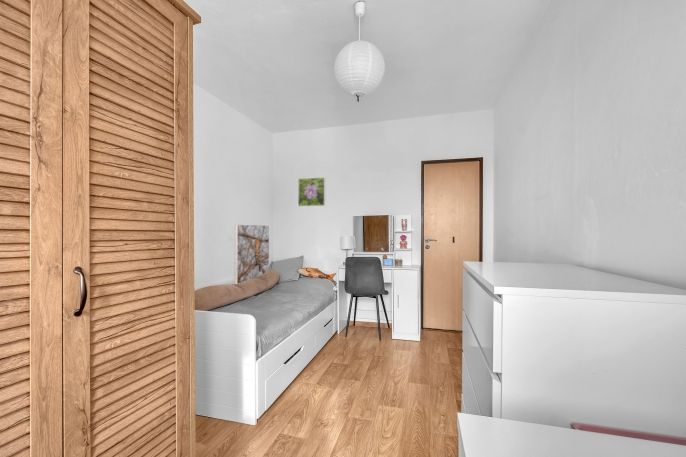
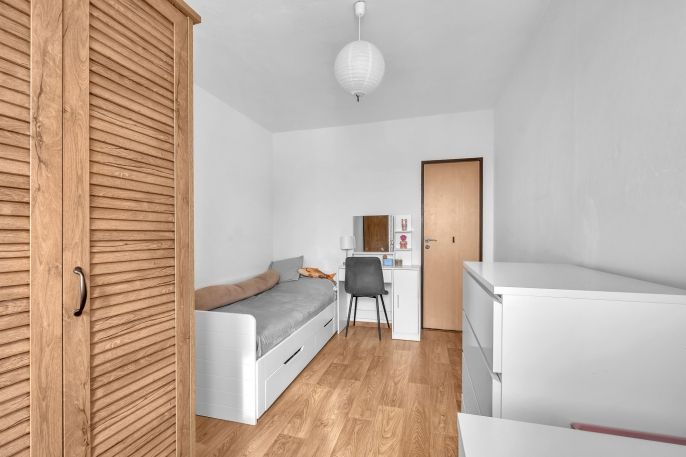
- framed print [297,176,326,207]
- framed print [234,224,270,285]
